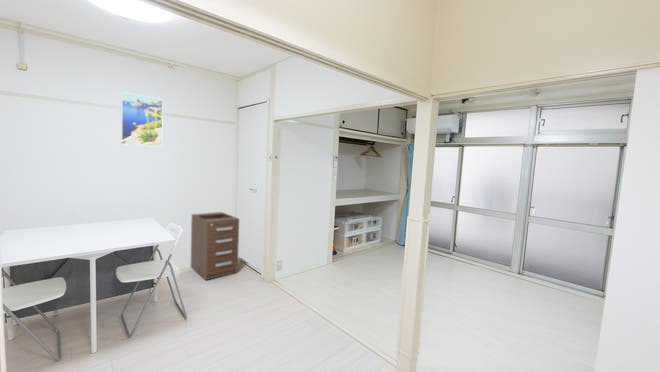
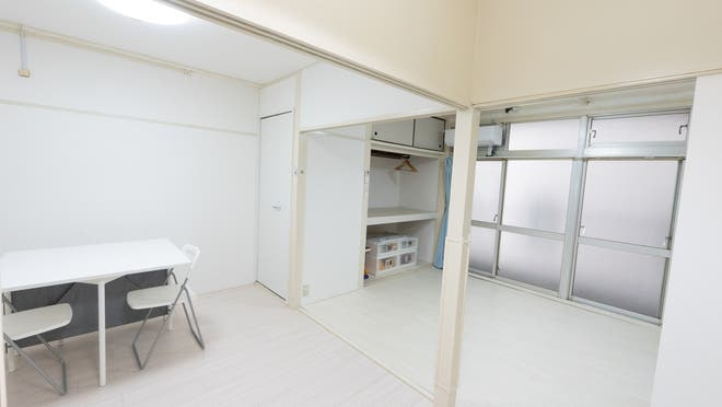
- filing cabinet [190,211,240,281]
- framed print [120,91,164,148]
